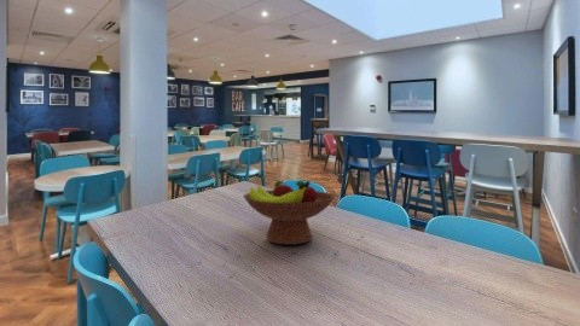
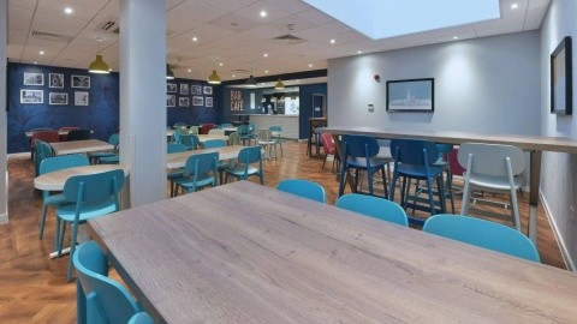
- fruit bowl [242,180,337,246]
